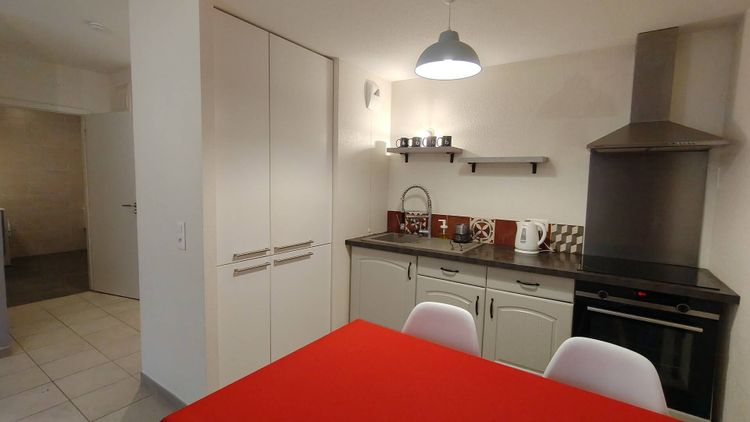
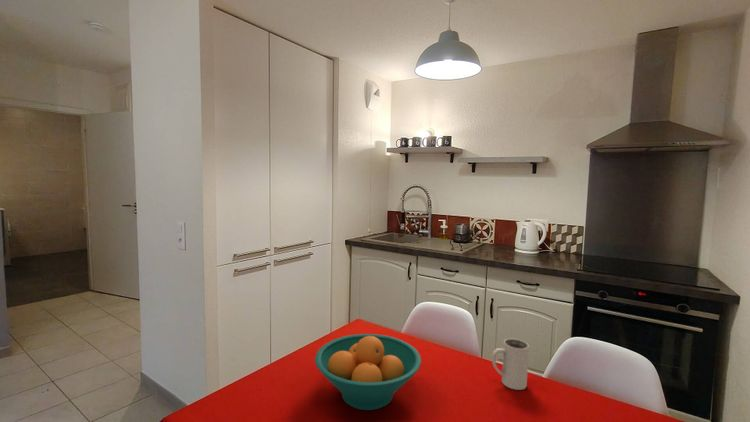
+ fruit bowl [314,333,422,411]
+ mug [491,338,530,391]
